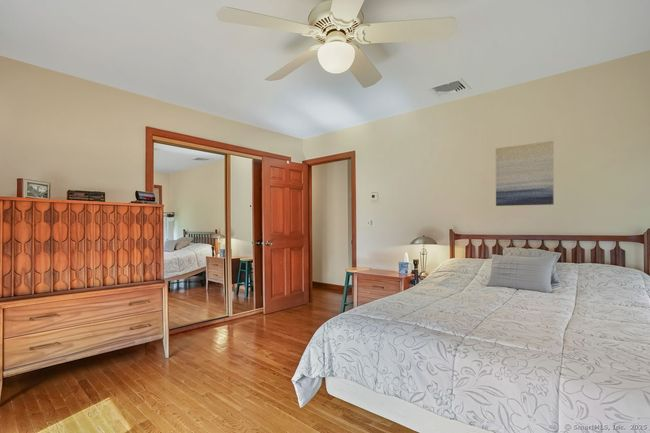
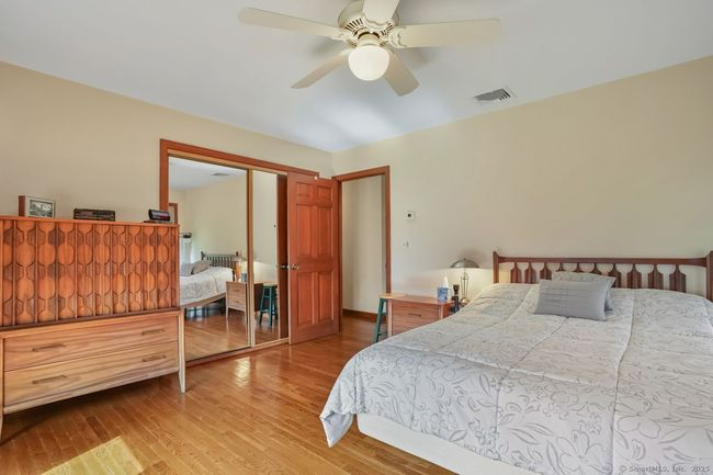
- wall art [495,140,555,207]
